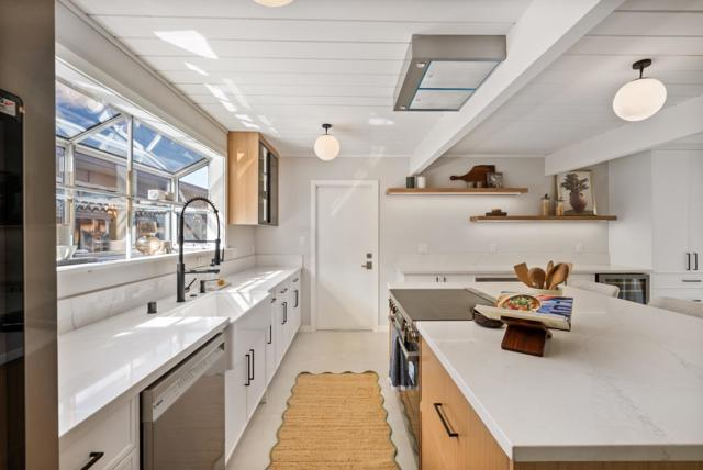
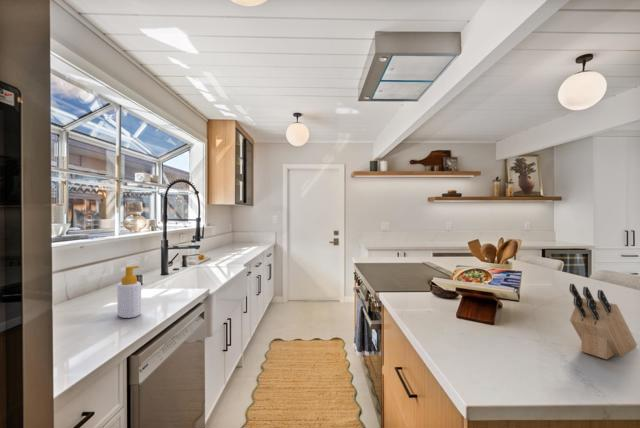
+ soap bottle [116,265,142,319]
+ knife block [569,283,638,360]
